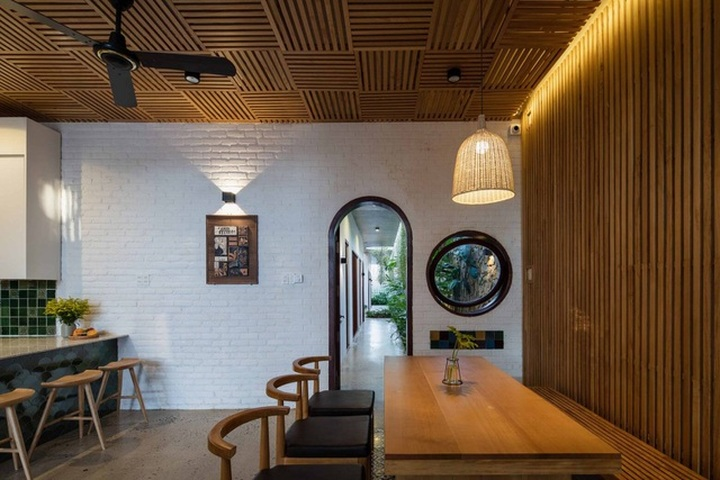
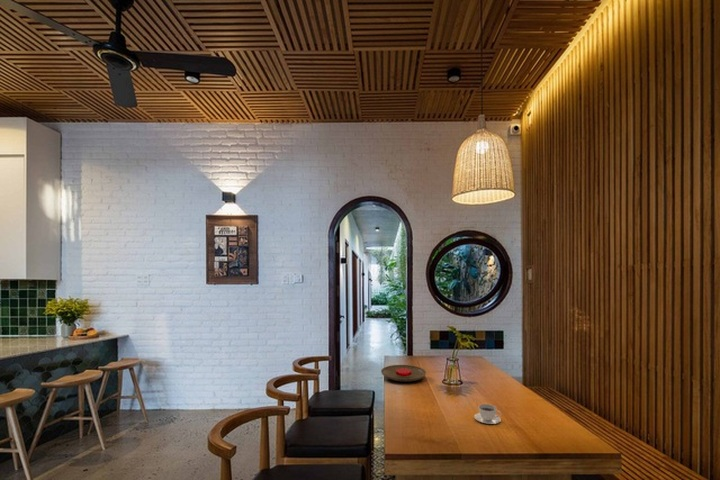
+ plate [380,364,427,383]
+ teacup [473,403,502,425]
